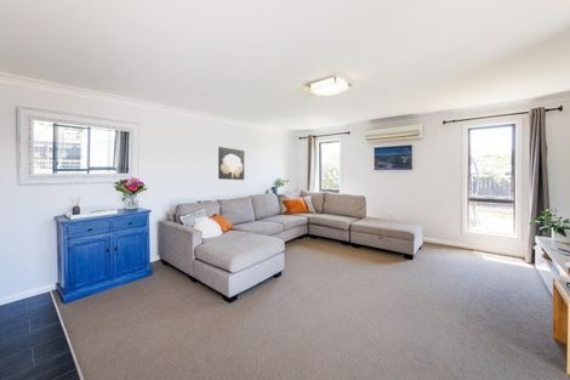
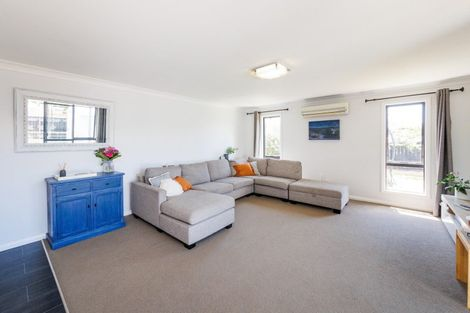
- wall art [217,146,245,181]
